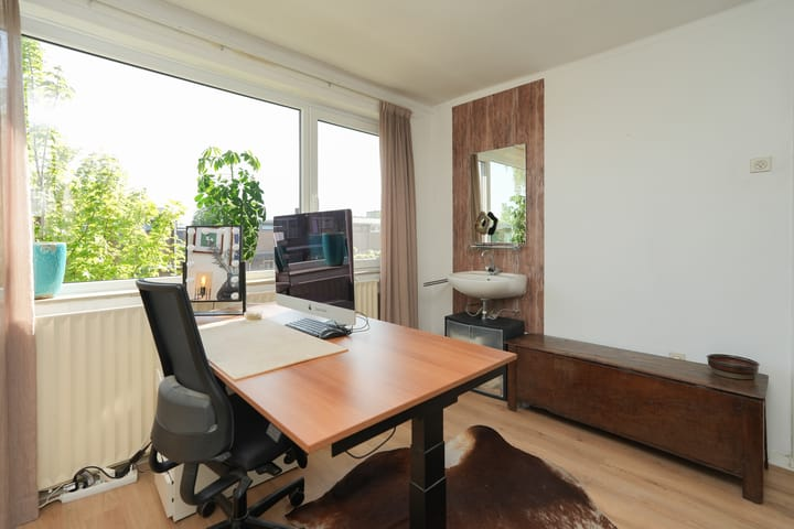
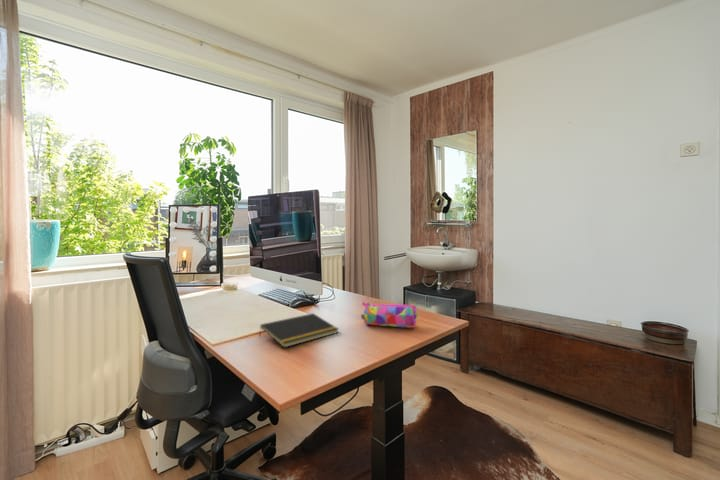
+ notepad [258,312,340,349]
+ pencil case [360,301,419,329]
